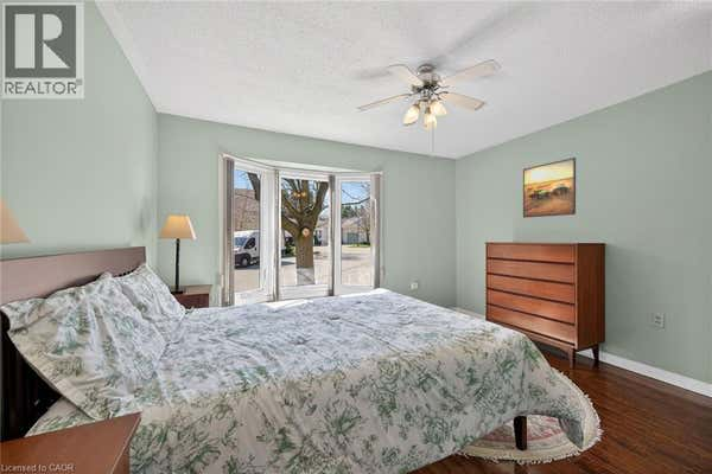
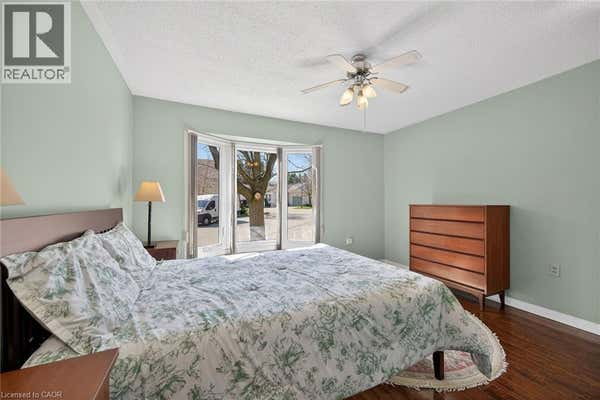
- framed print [522,156,577,219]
